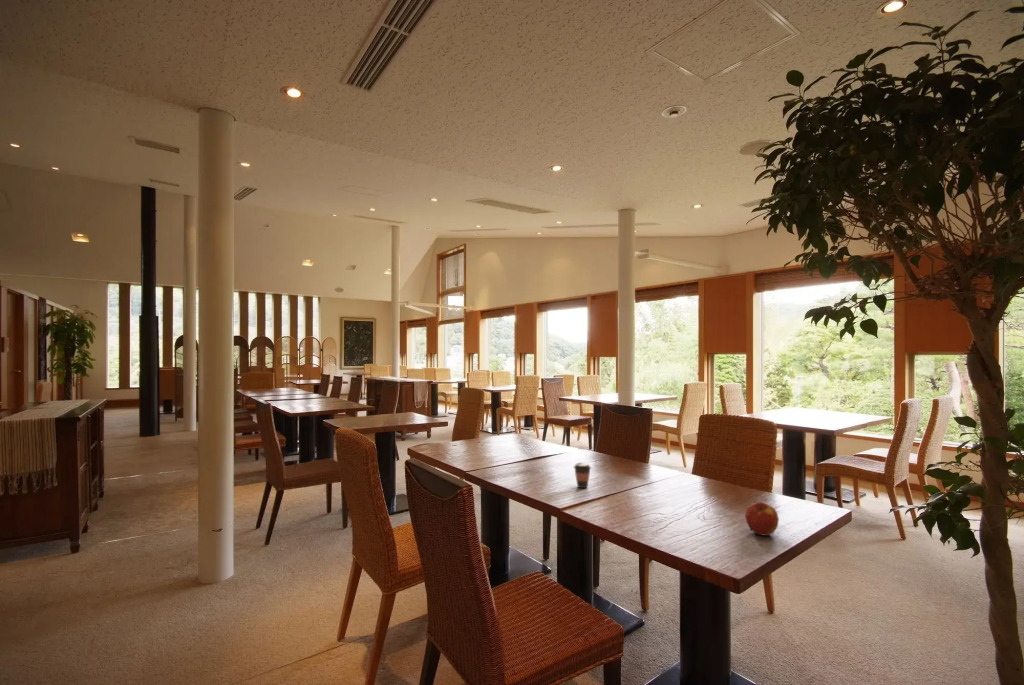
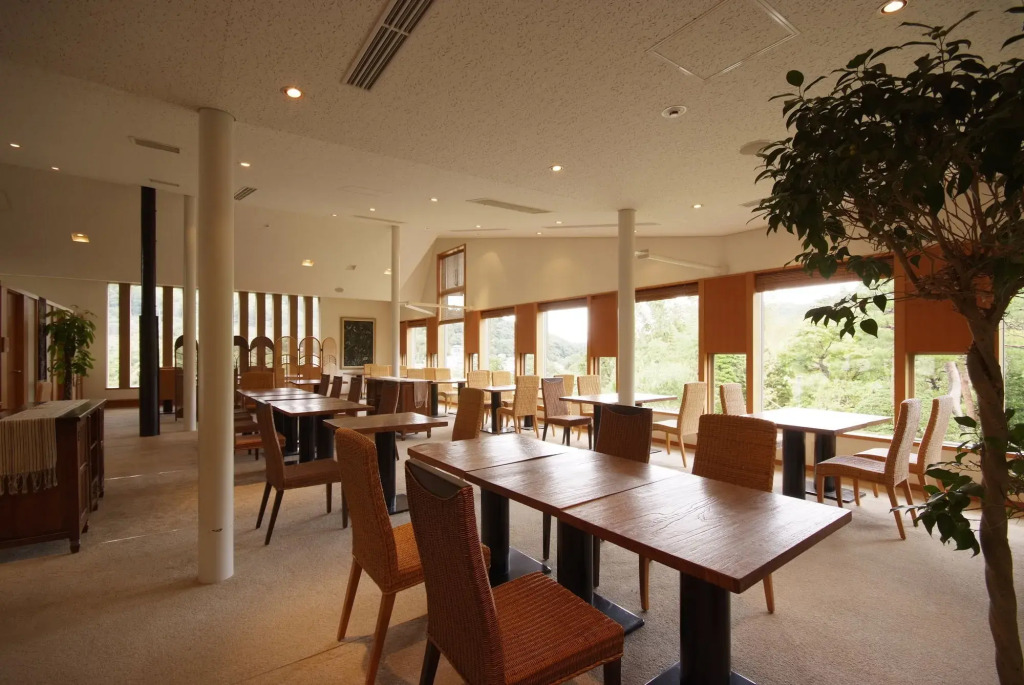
- coffee cup [573,462,592,489]
- apple [744,502,780,537]
